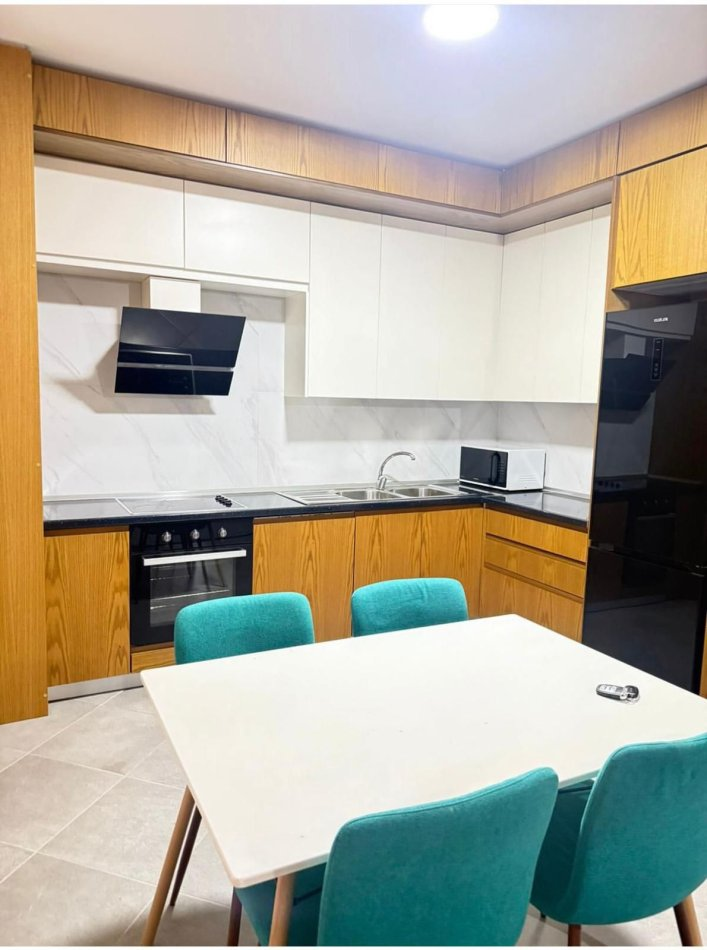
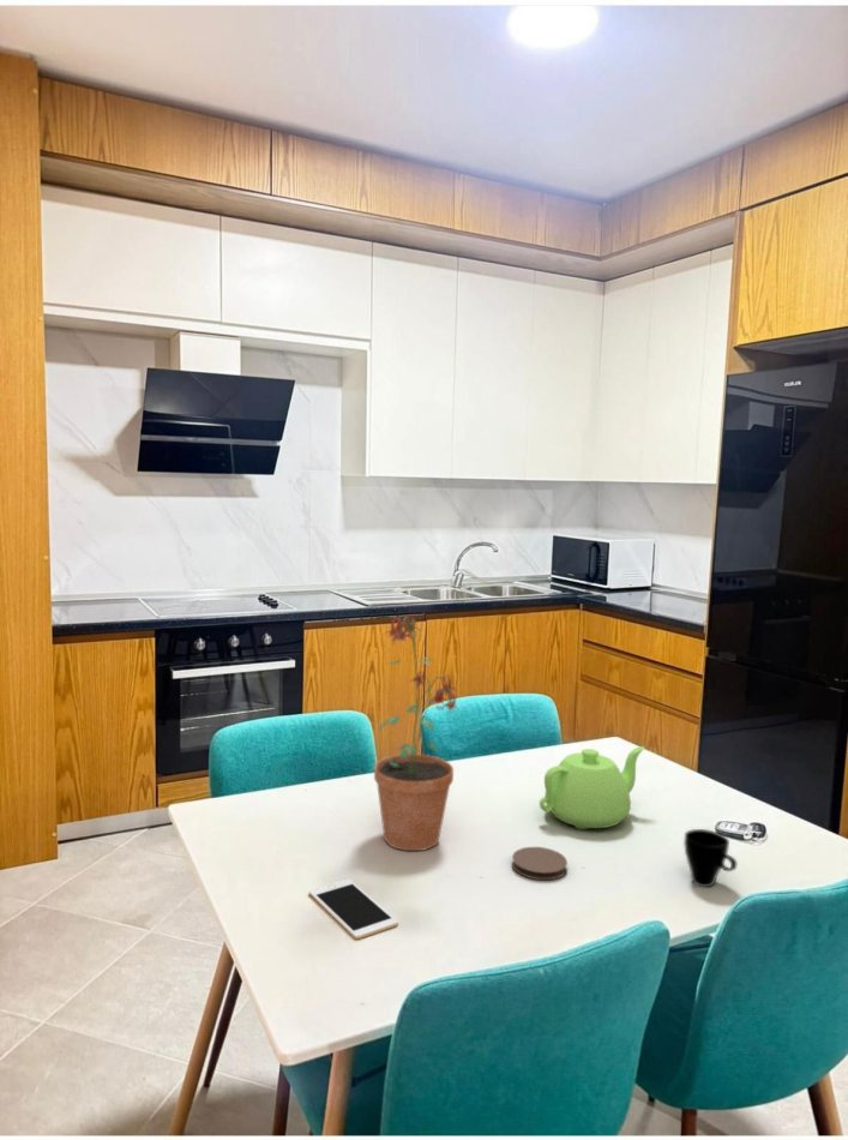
+ coaster [511,846,569,881]
+ potted plant [373,613,459,852]
+ teapot [539,745,645,830]
+ cell phone [308,877,399,941]
+ cup [682,828,738,888]
